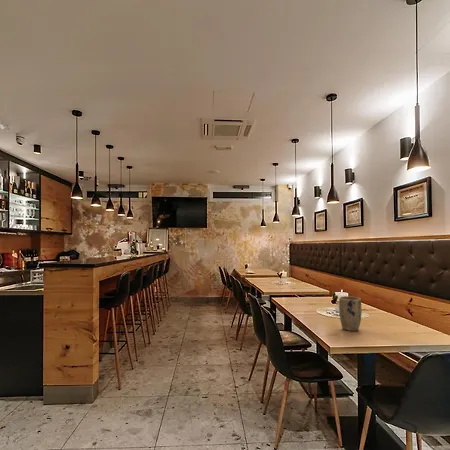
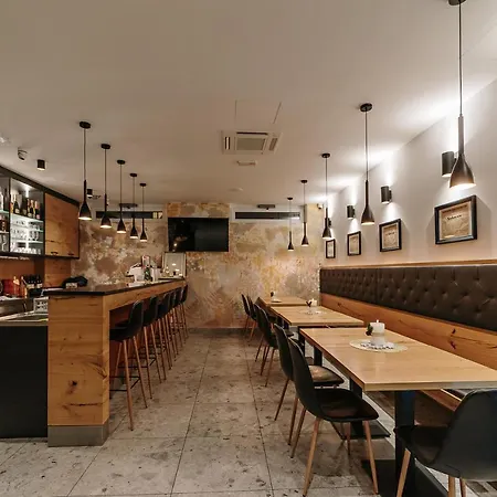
- plant pot [338,295,362,332]
